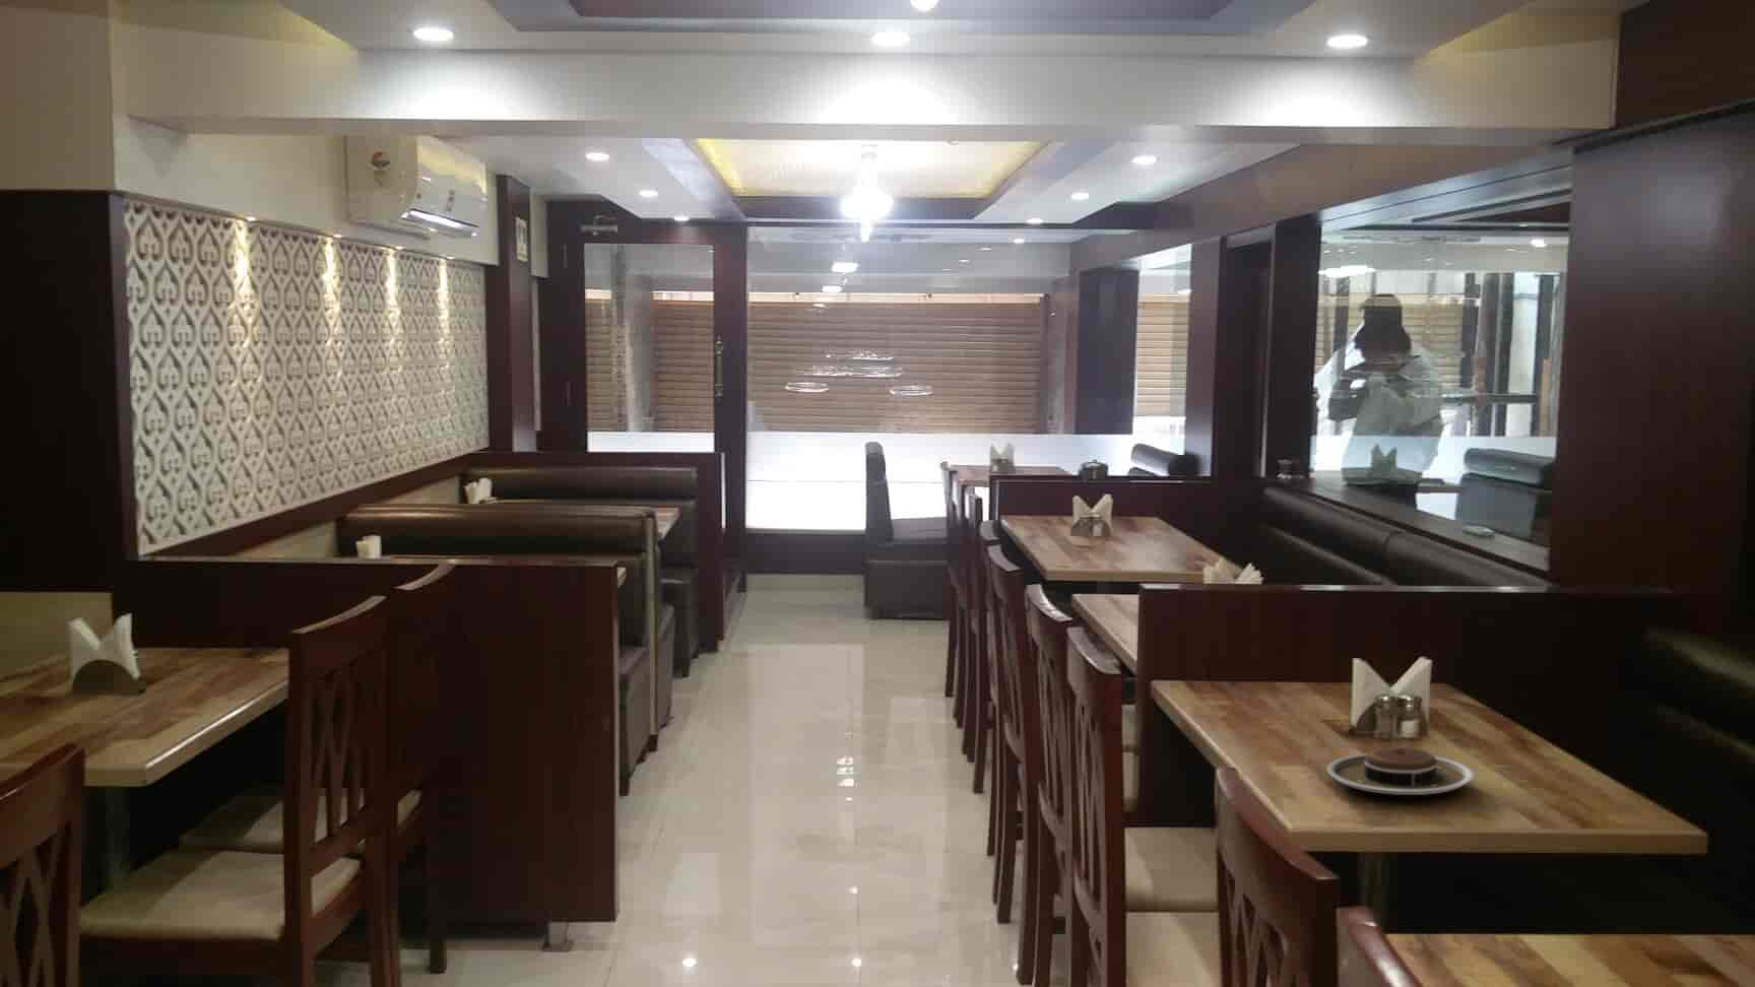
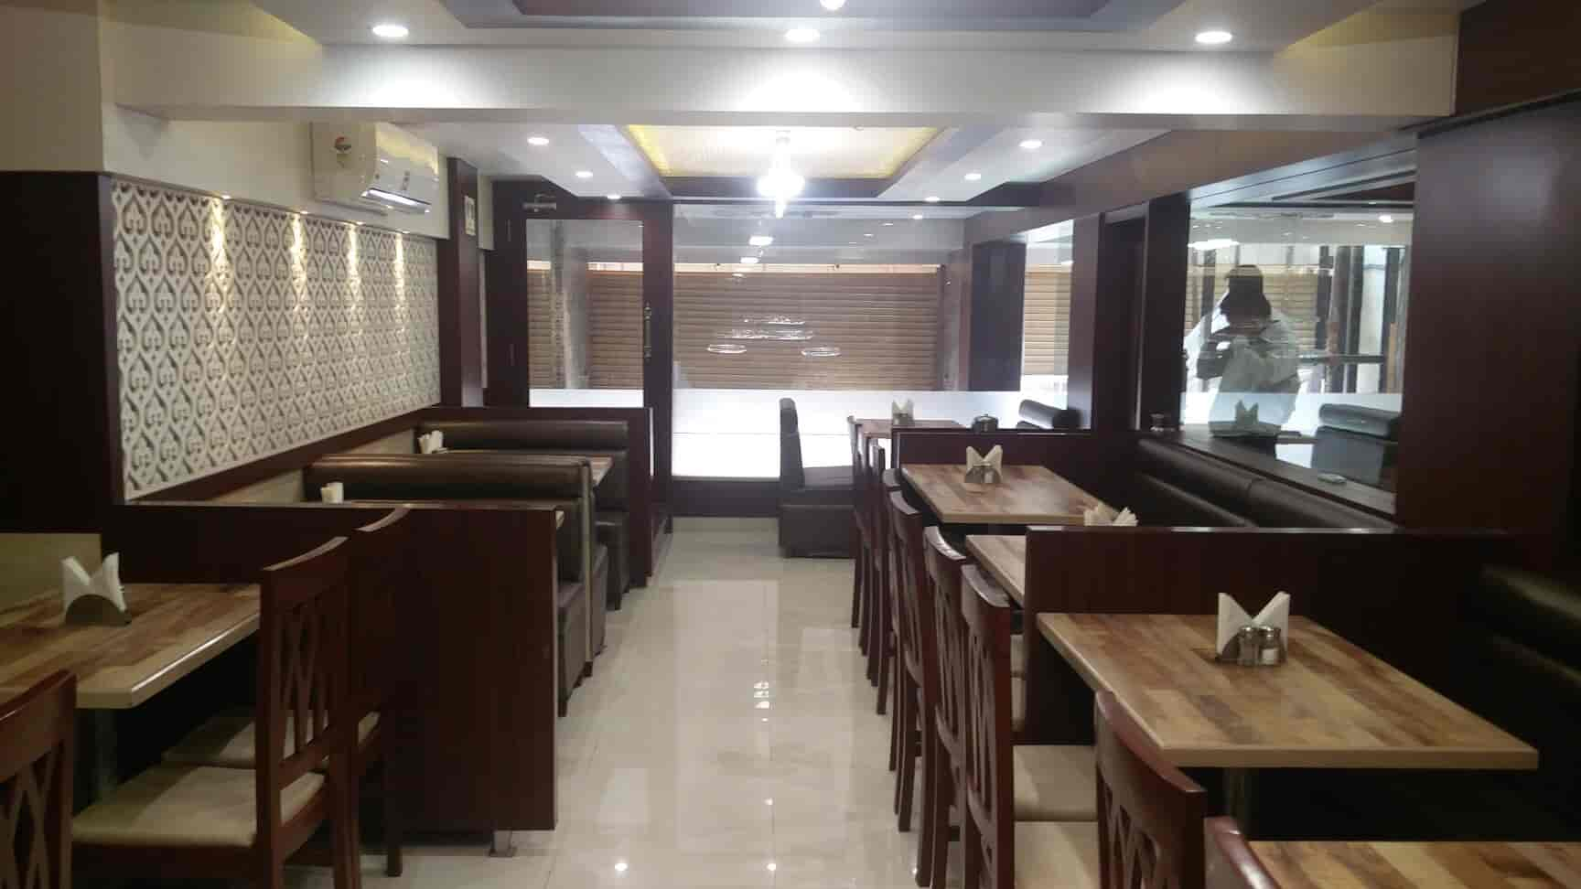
- plate [1326,746,1474,797]
